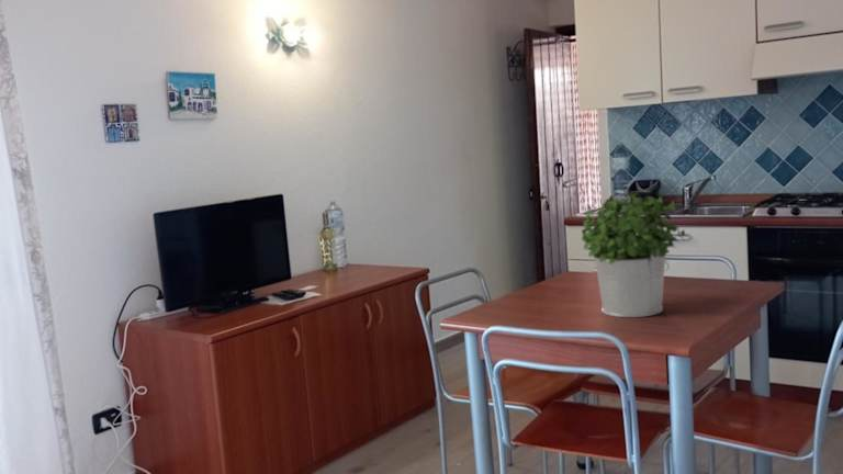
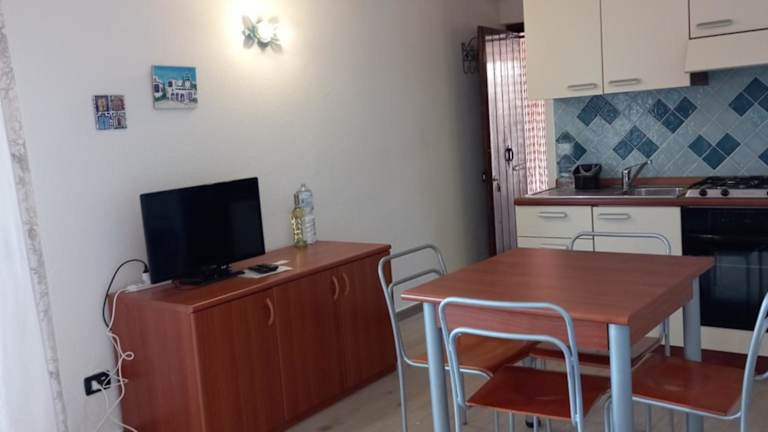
- potted plant [581,189,687,318]
